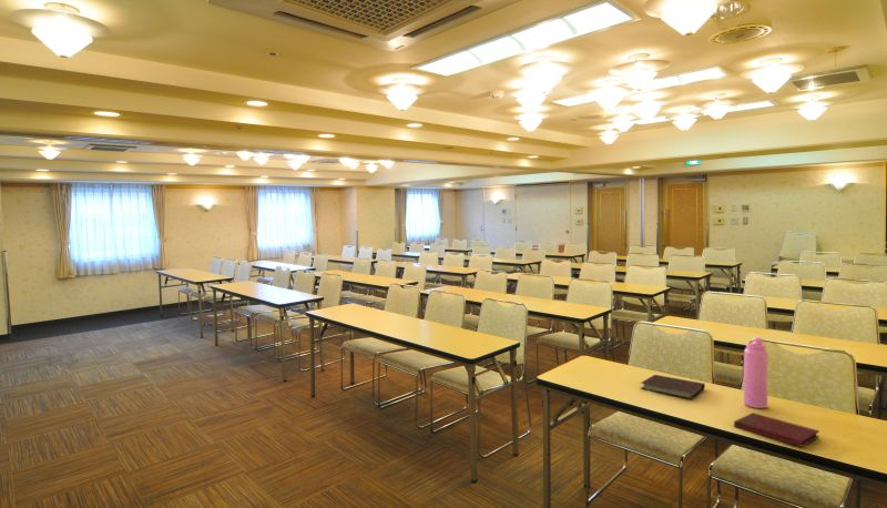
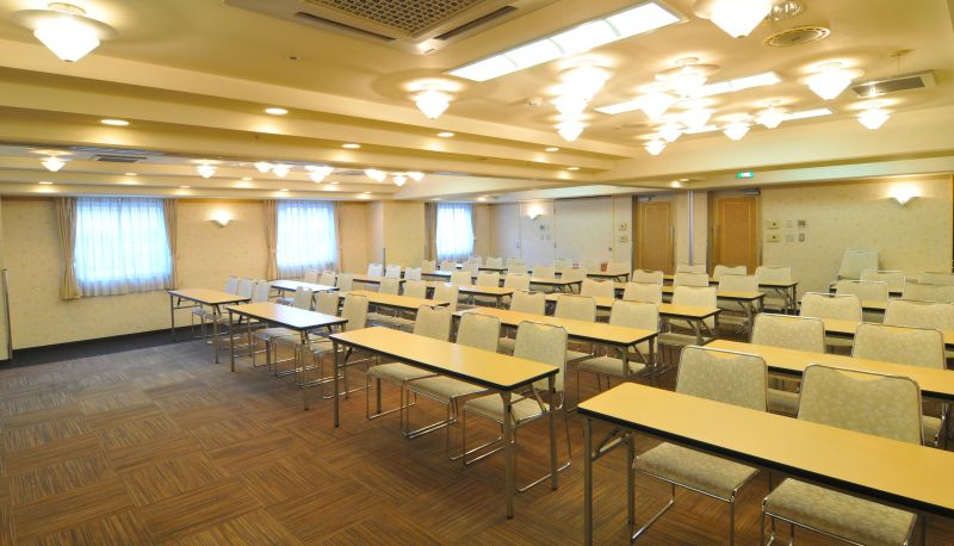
- book [733,412,820,448]
- notebook [641,374,706,400]
- water bottle [743,336,768,409]
